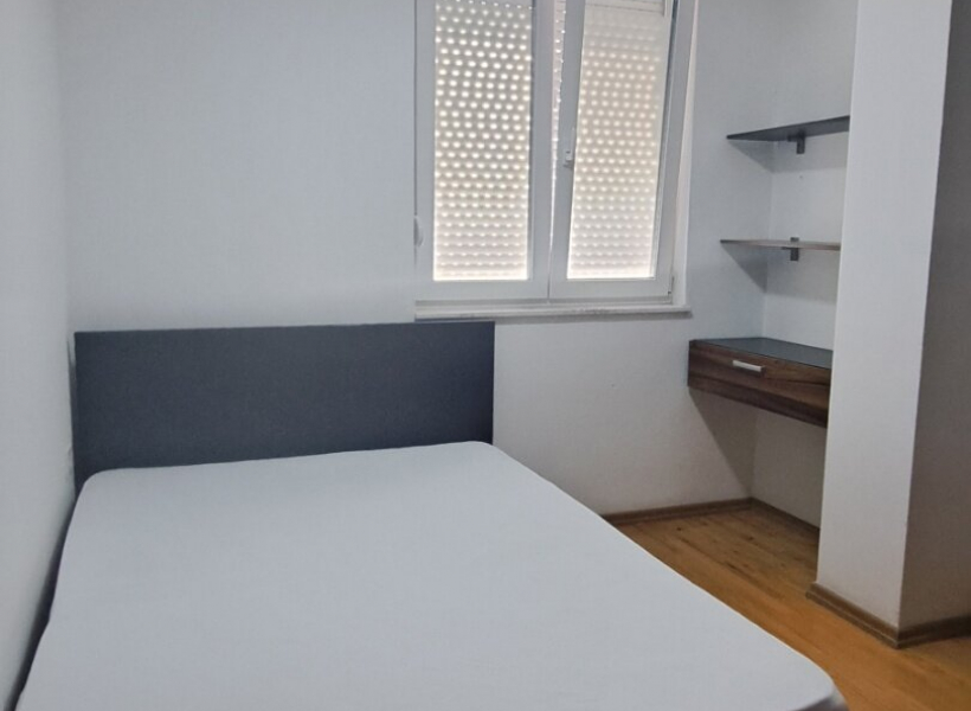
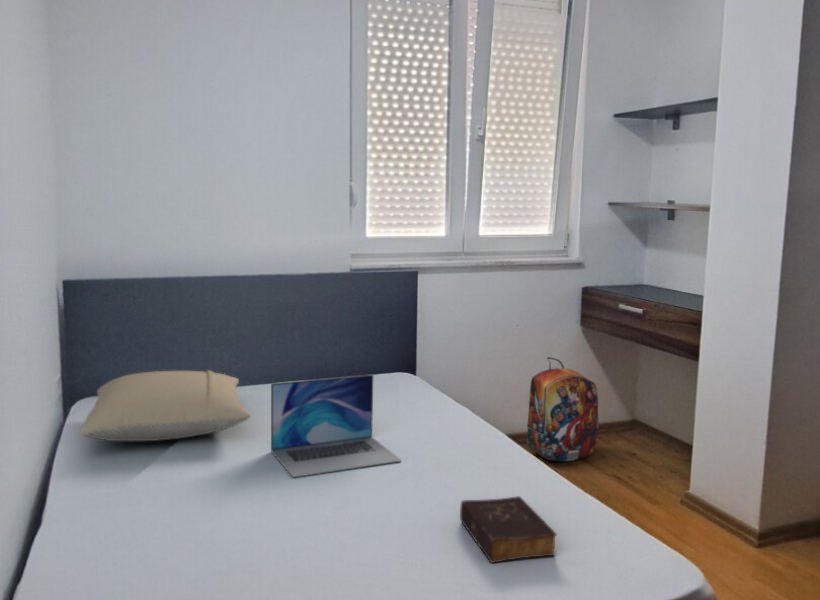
+ pillow [79,369,251,442]
+ backpack [526,356,600,463]
+ book [459,495,558,564]
+ laptop [270,373,403,478]
